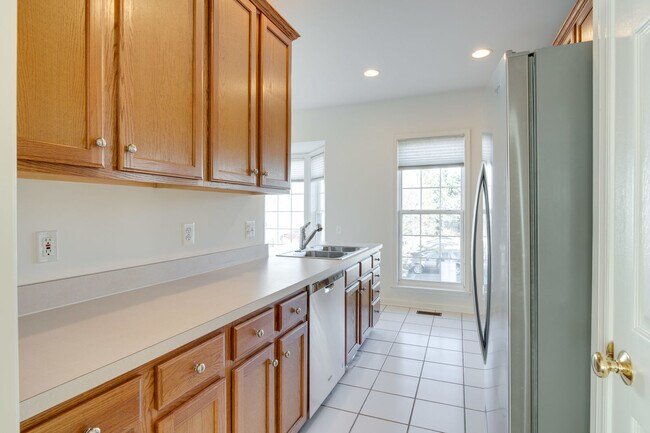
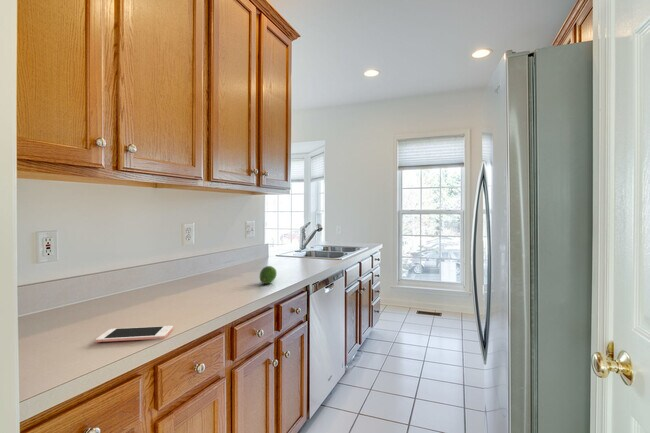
+ cell phone [95,325,174,343]
+ fruit [259,265,278,285]
